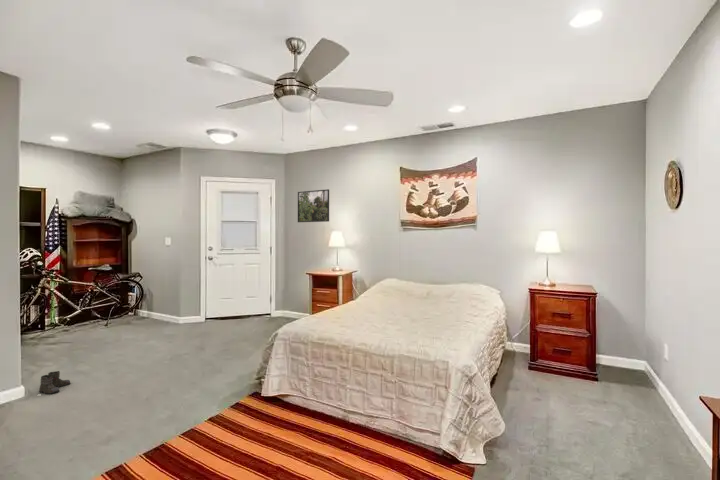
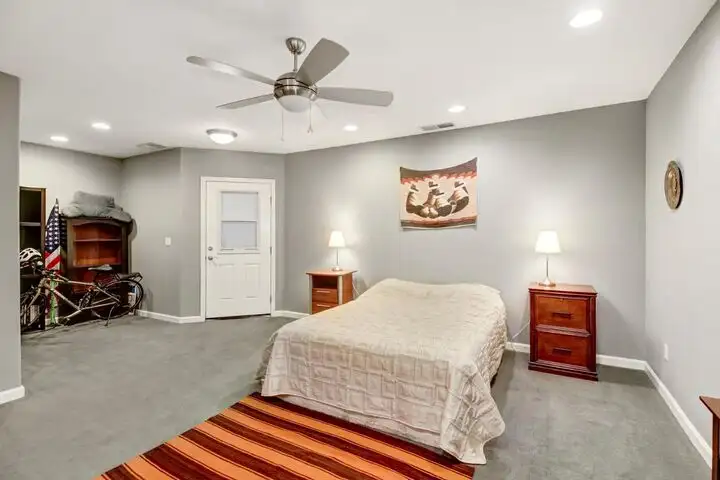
- boots [38,370,72,395]
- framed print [297,188,330,223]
